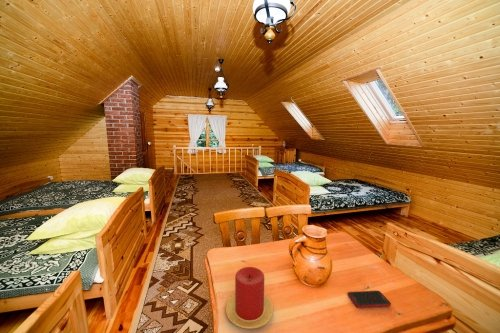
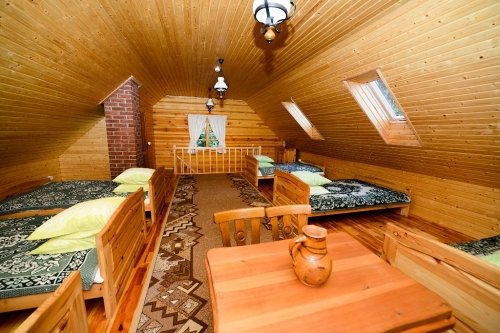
- candle [225,266,274,330]
- cell phone [347,290,392,309]
